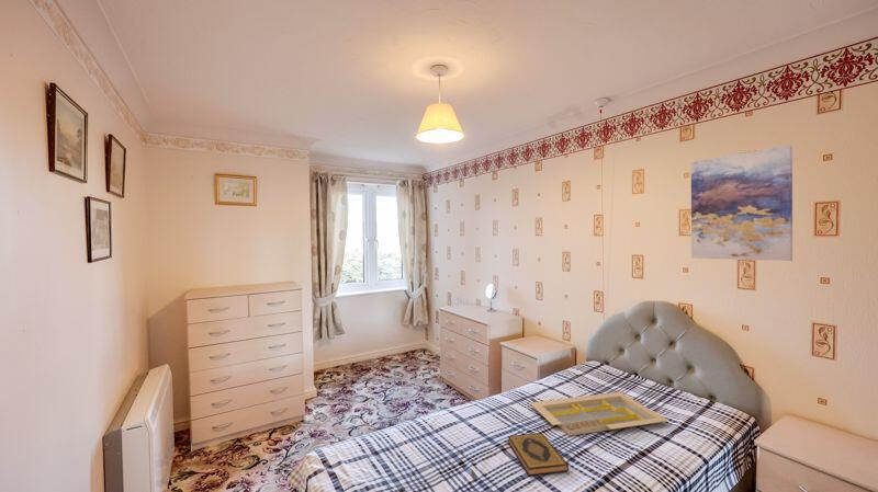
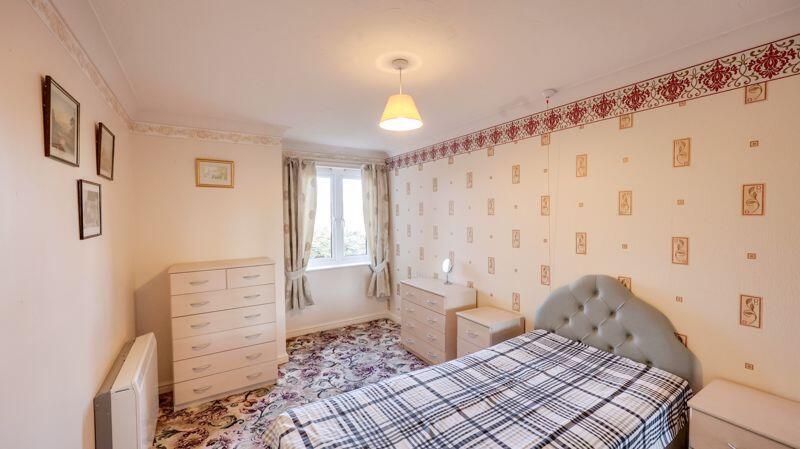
- serving tray [529,391,669,437]
- wall art [690,145,793,262]
- hardback book [507,432,570,478]
